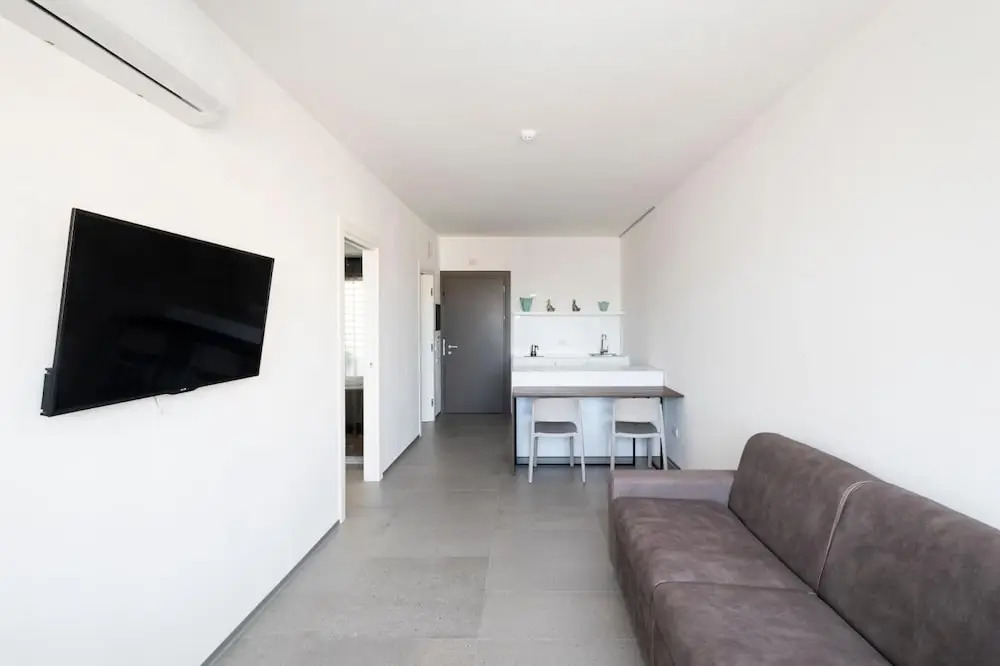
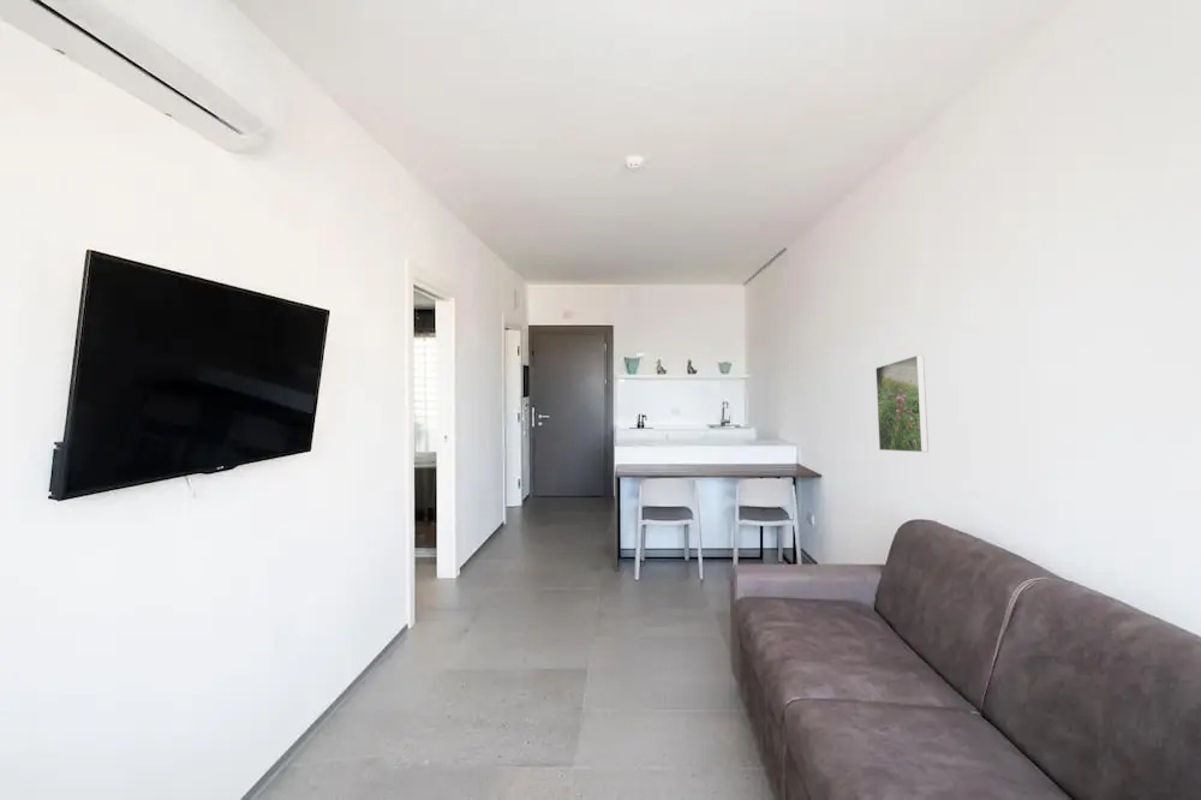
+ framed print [874,354,930,453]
